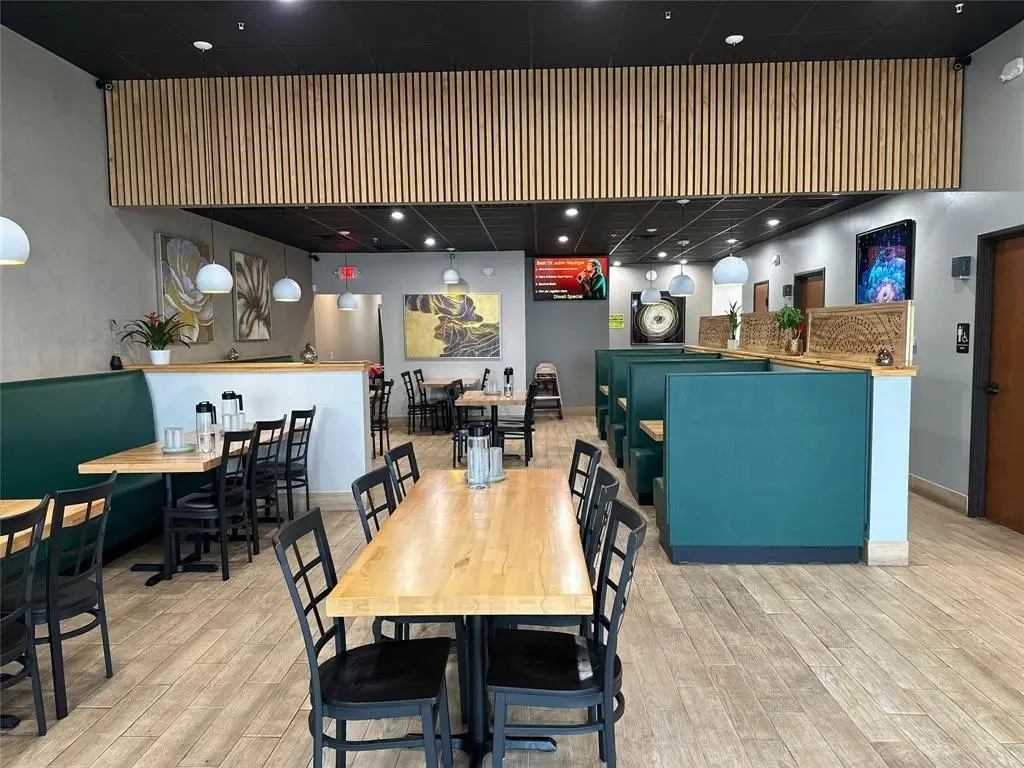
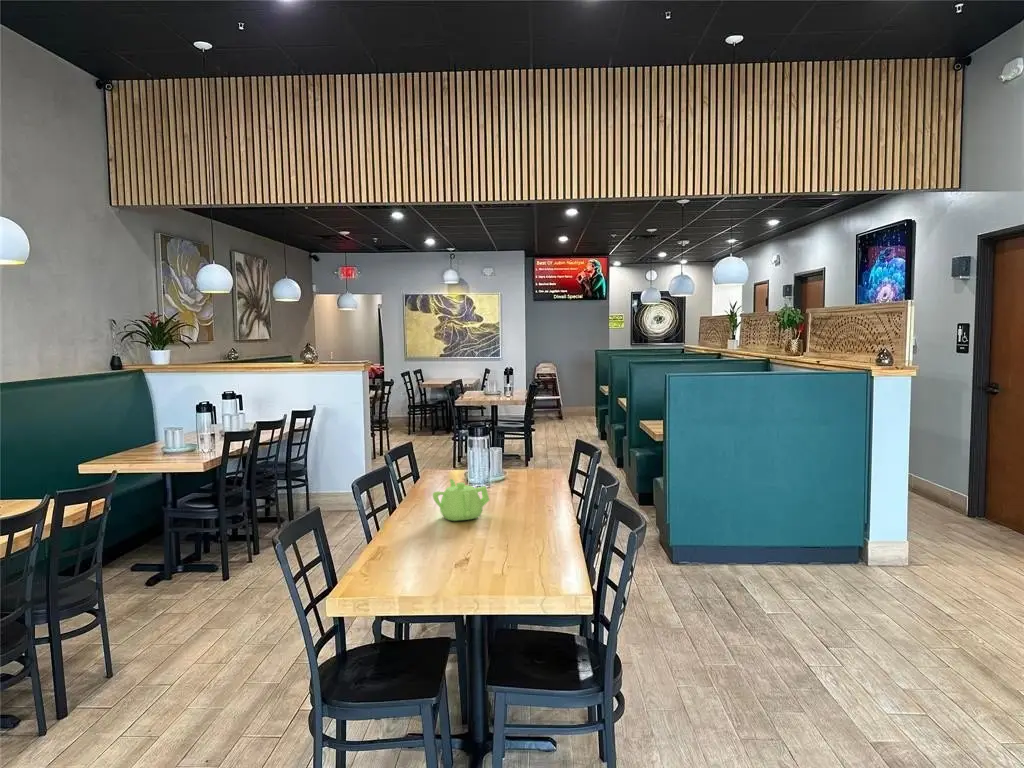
+ teapot [432,478,490,522]
